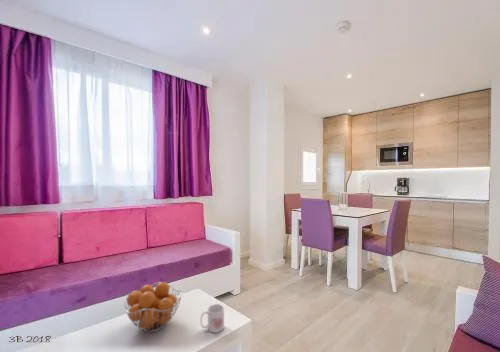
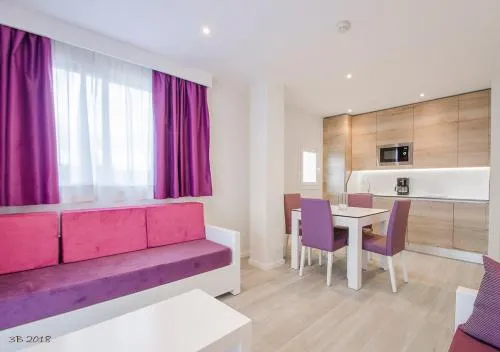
- mug [200,303,225,334]
- fruit basket [123,281,183,333]
